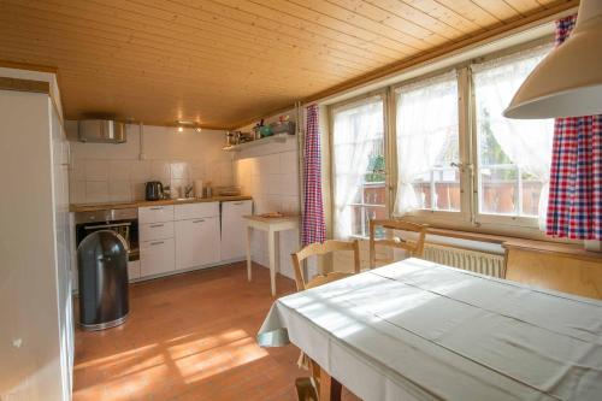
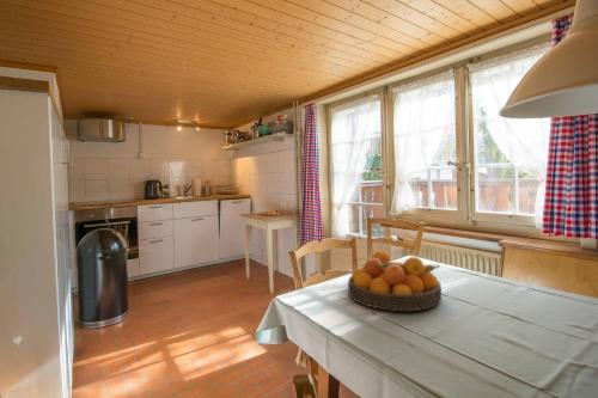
+ fruit bowl [347,250,443,312]
